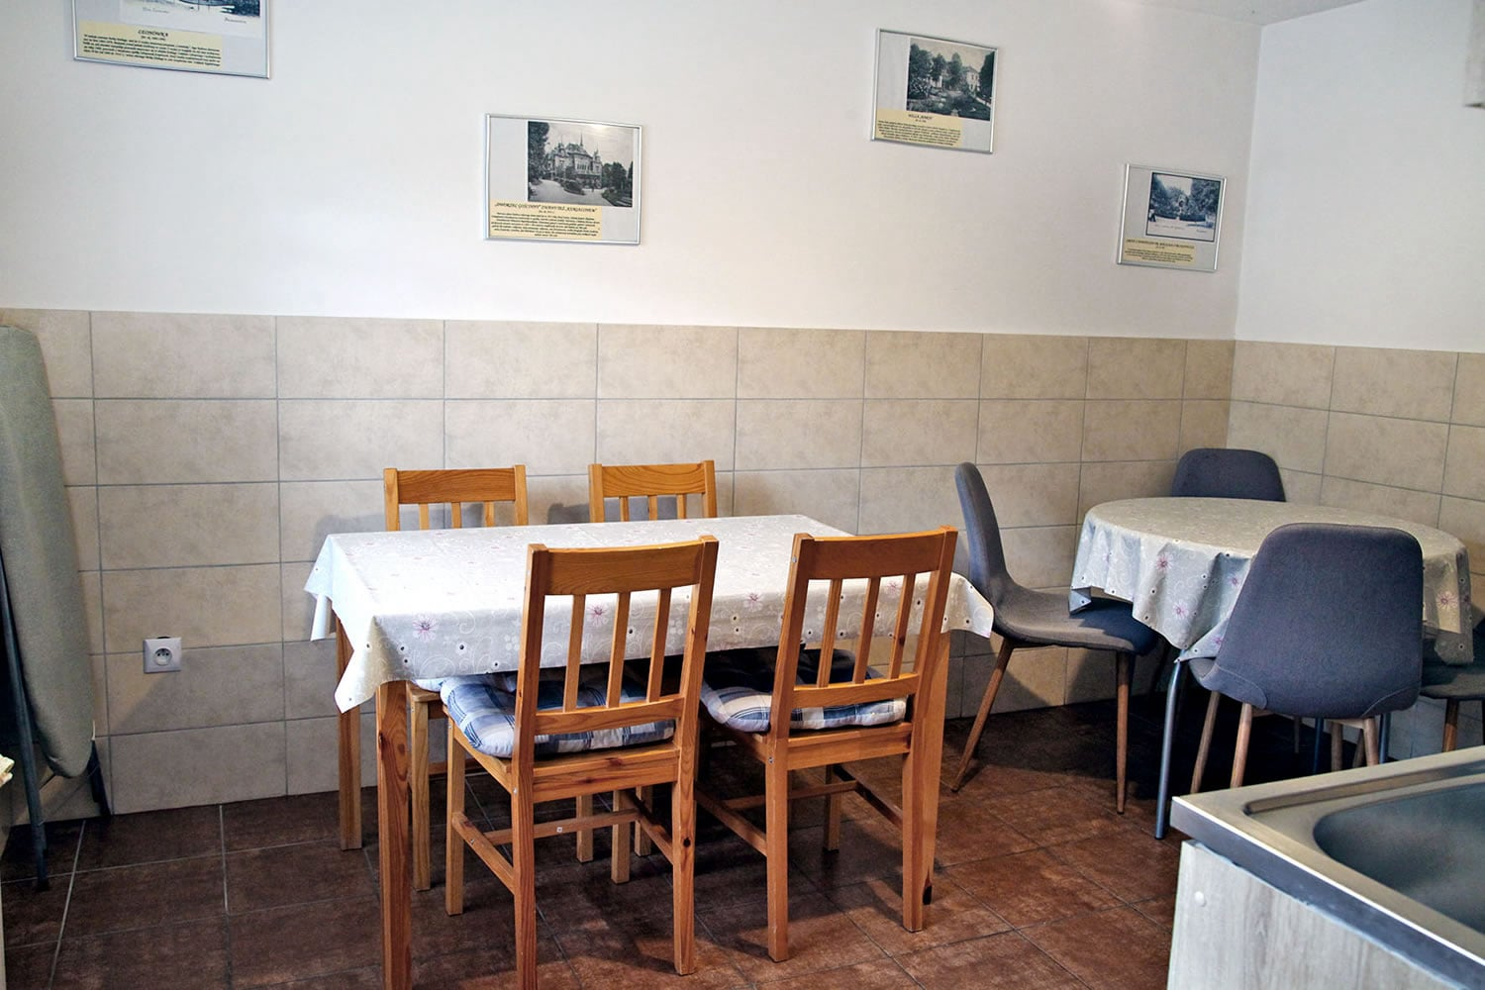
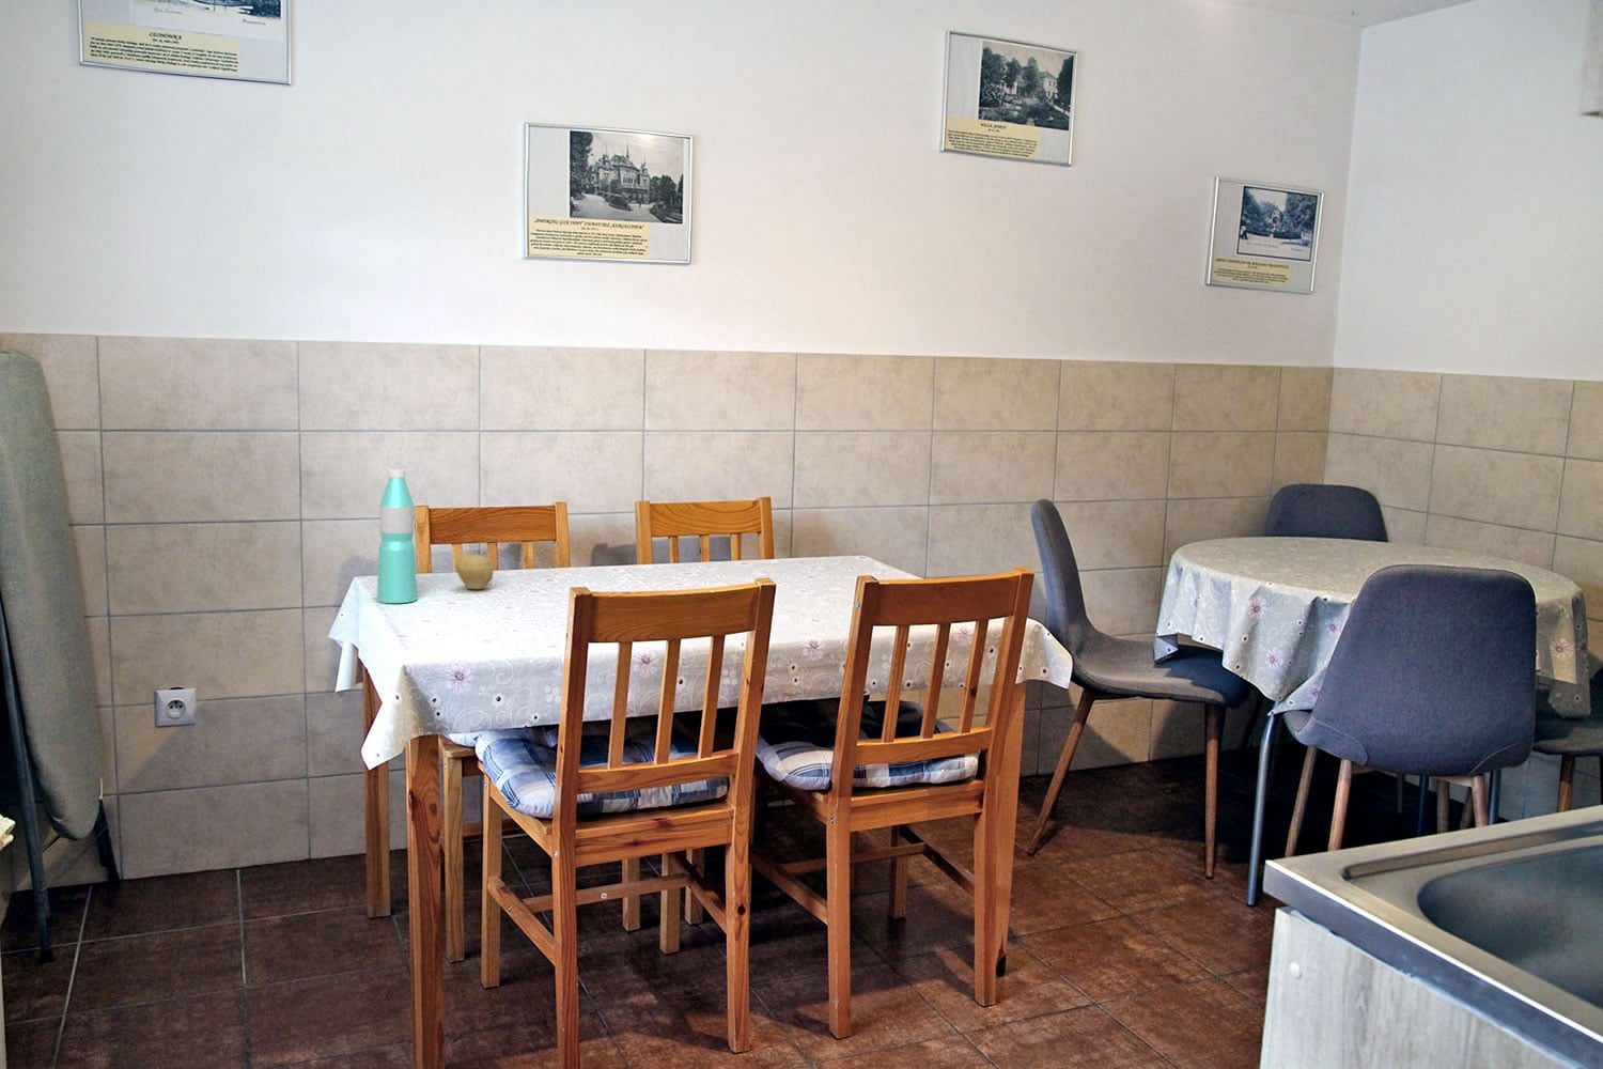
+ fruit [454,543,495,591]
+ water bottle [376,468,417,604]
